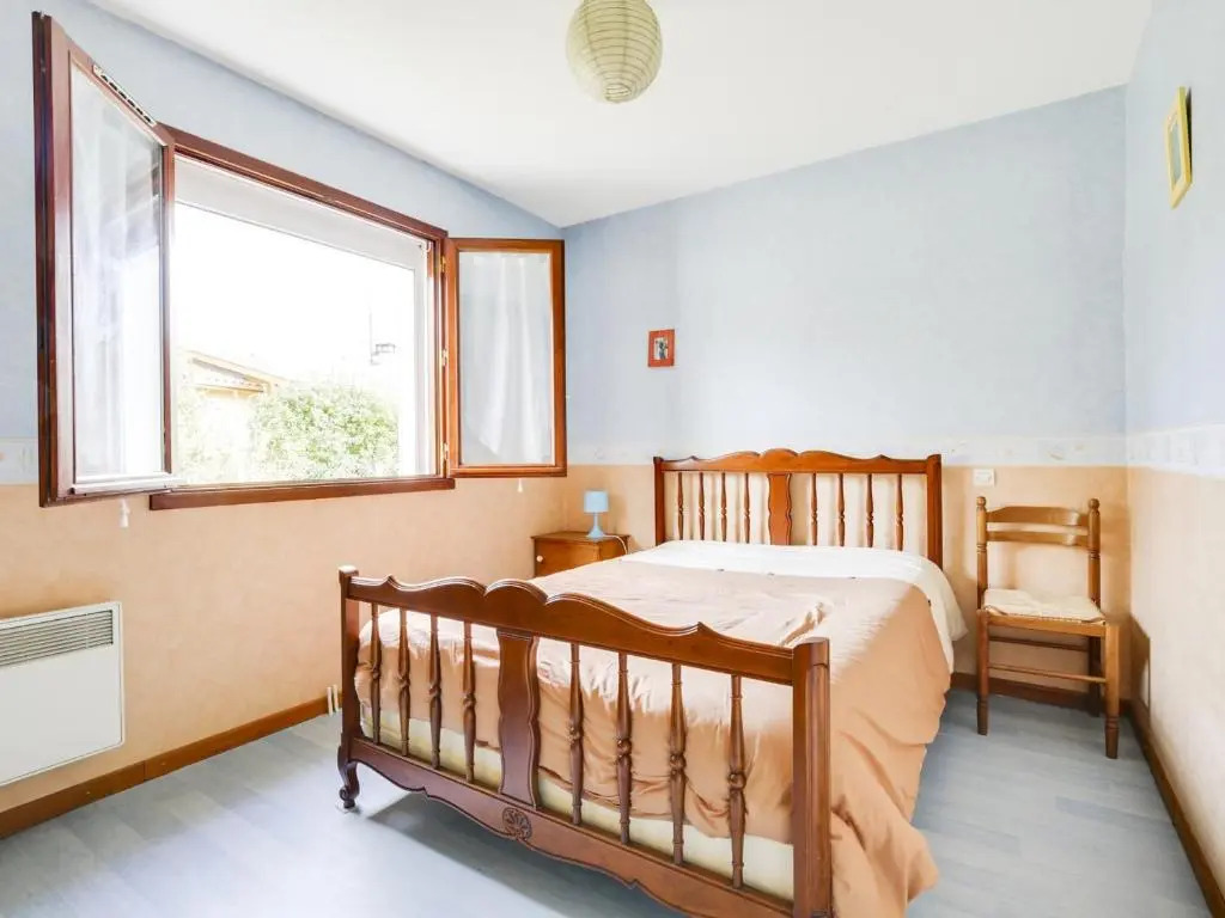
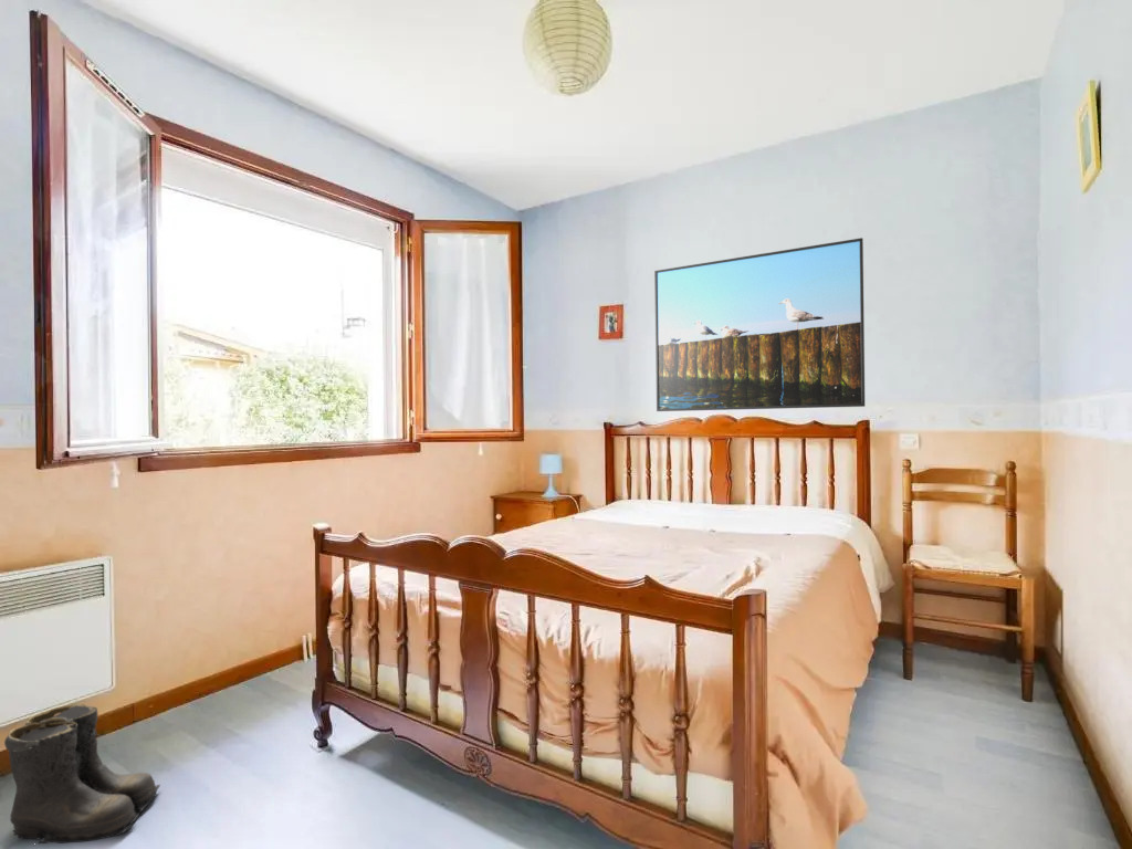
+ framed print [653,237,866,412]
+ boots [3,703,163,845]
